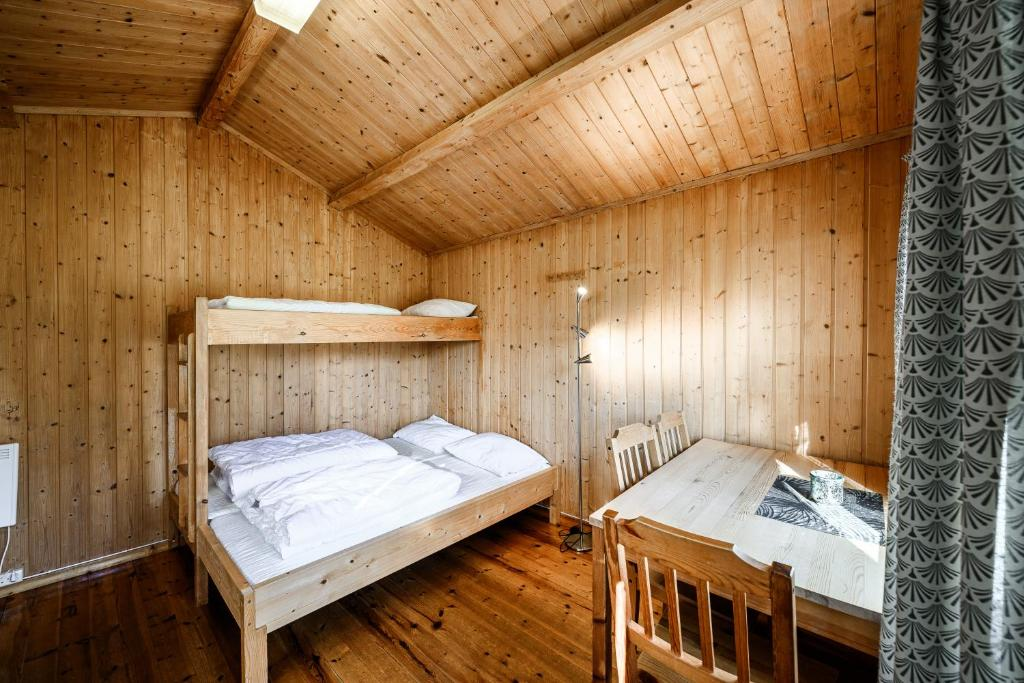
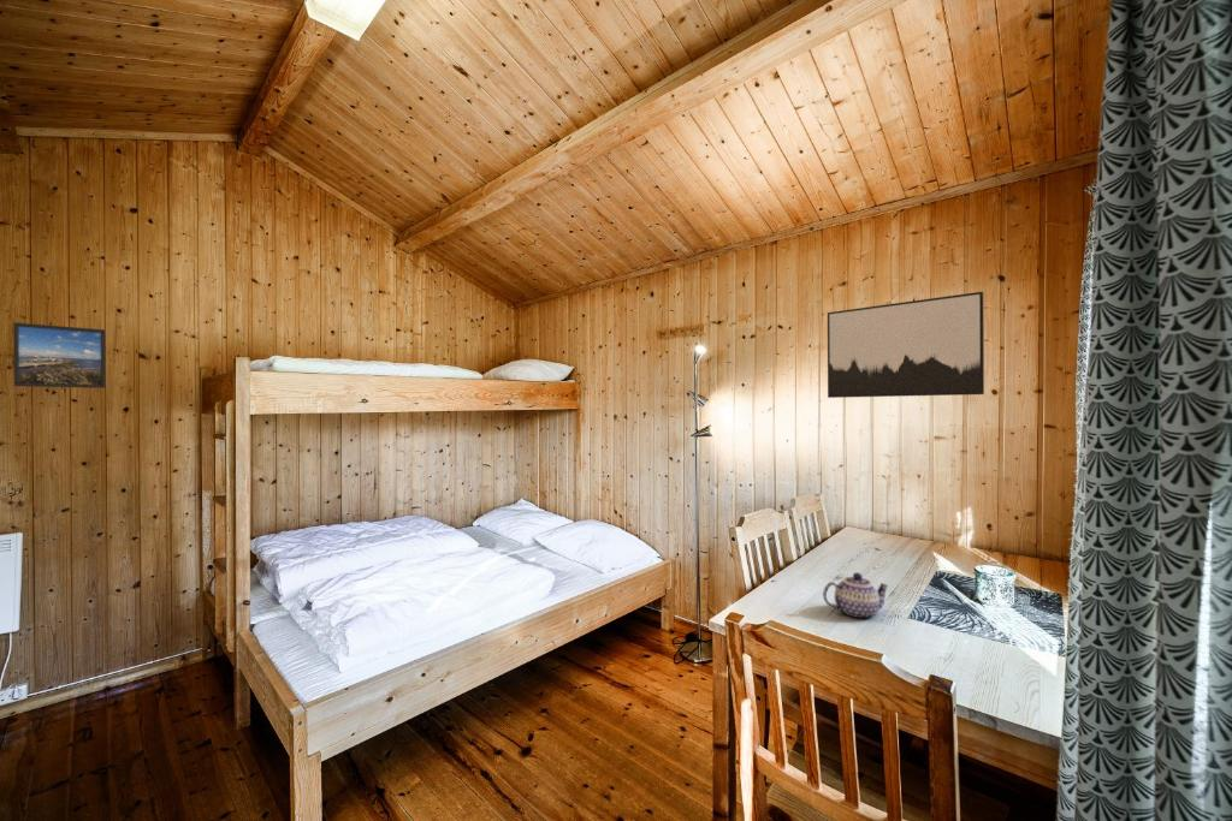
+ wall art [827,291,985,399]
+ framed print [12,321,107,389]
+ teapot [822,571,889,619]
